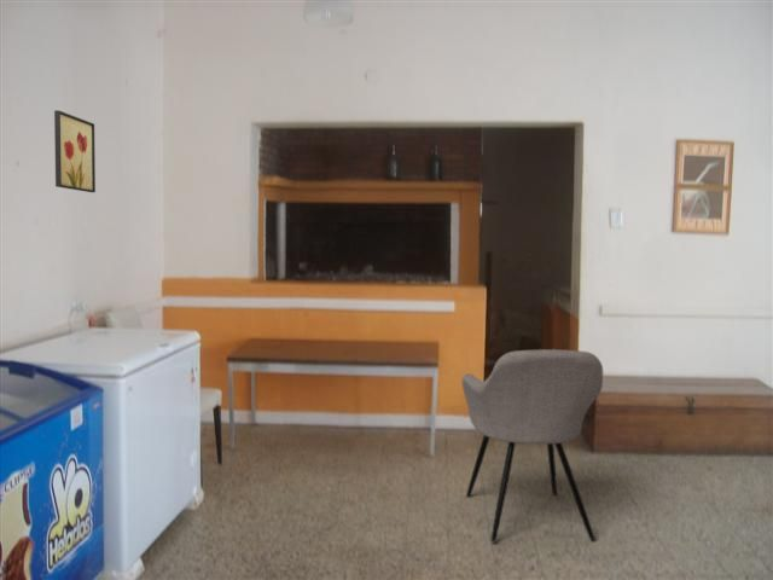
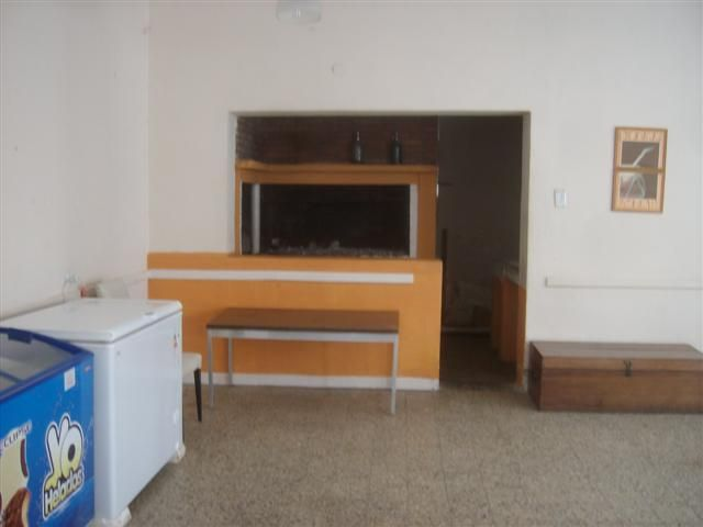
- armchair [461,348,604,544]
- wall art [53,109,97,193]
